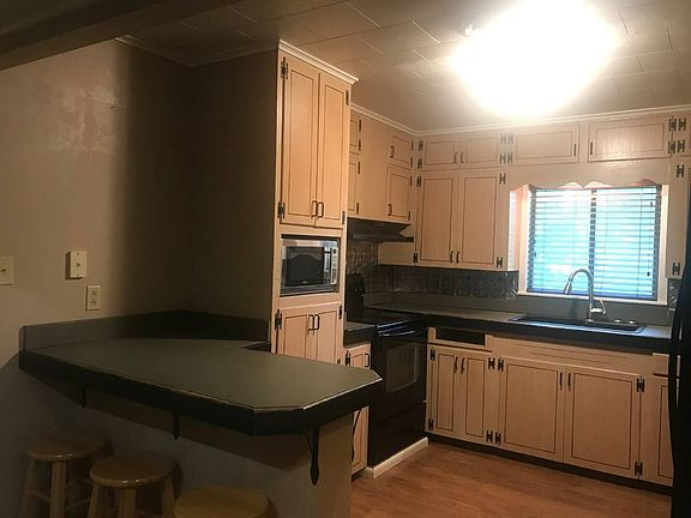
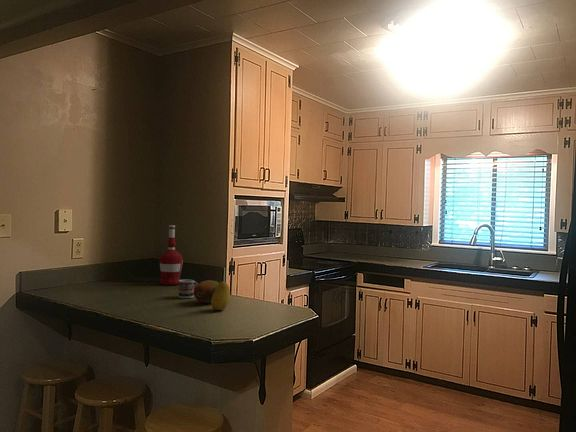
+ fruit [194,279,220,304]
+ alcohol [159,224,184,286]
+ cup [178,278,199,299]
+ fruit [210,281,231,311]
